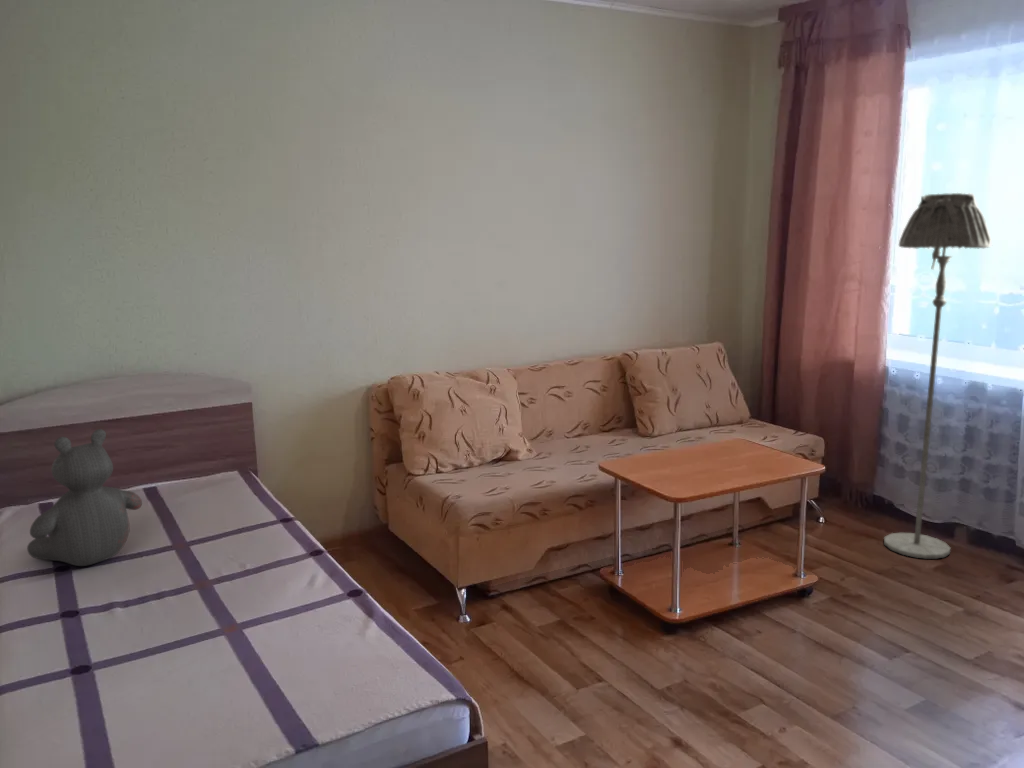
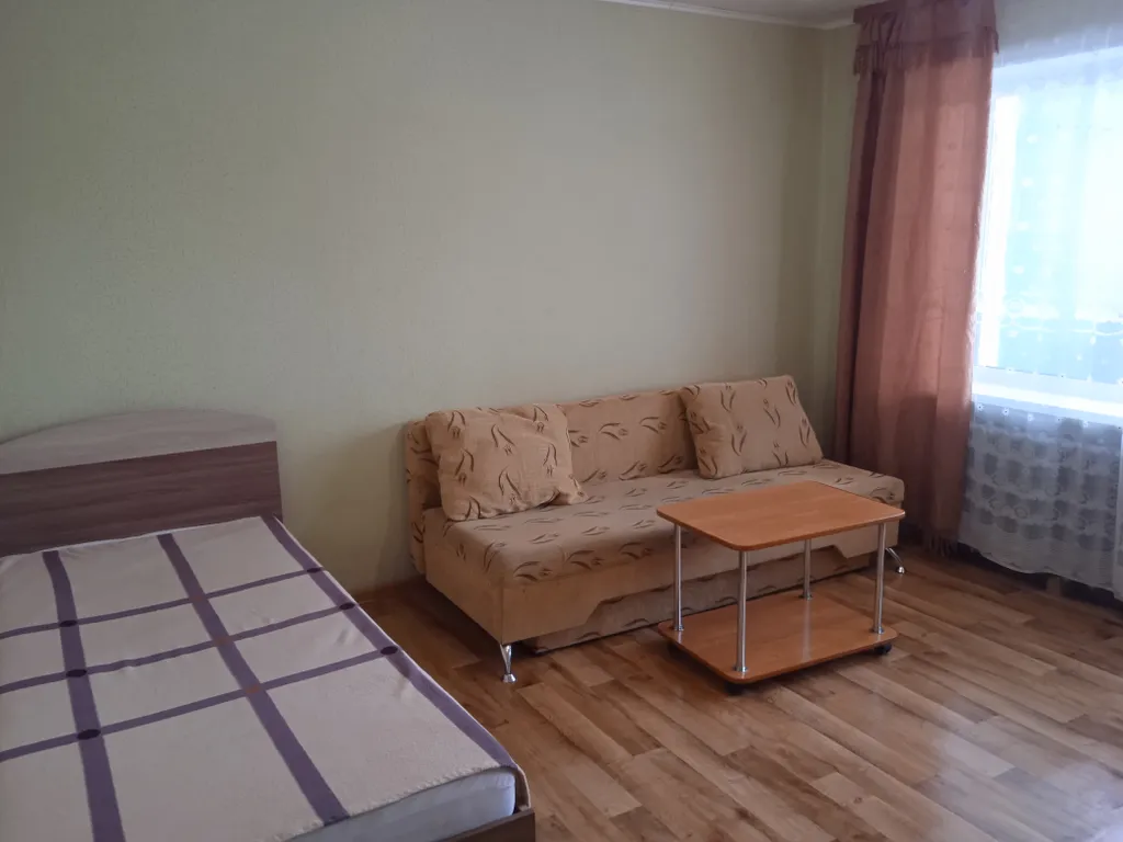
- floor lamp [883,192,993,559]
- teddy bear [26,428,143,567]
